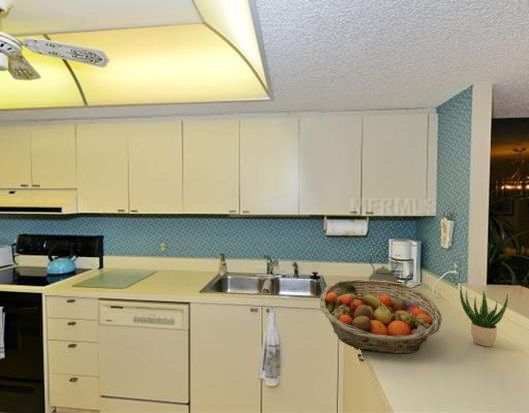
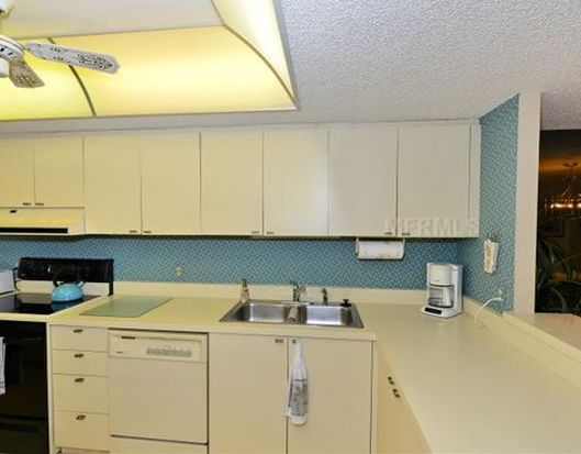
- kettle [367,254,414,287]
- fruit basket [319,279,443,355]
- potted plant [459,285,509,347]
